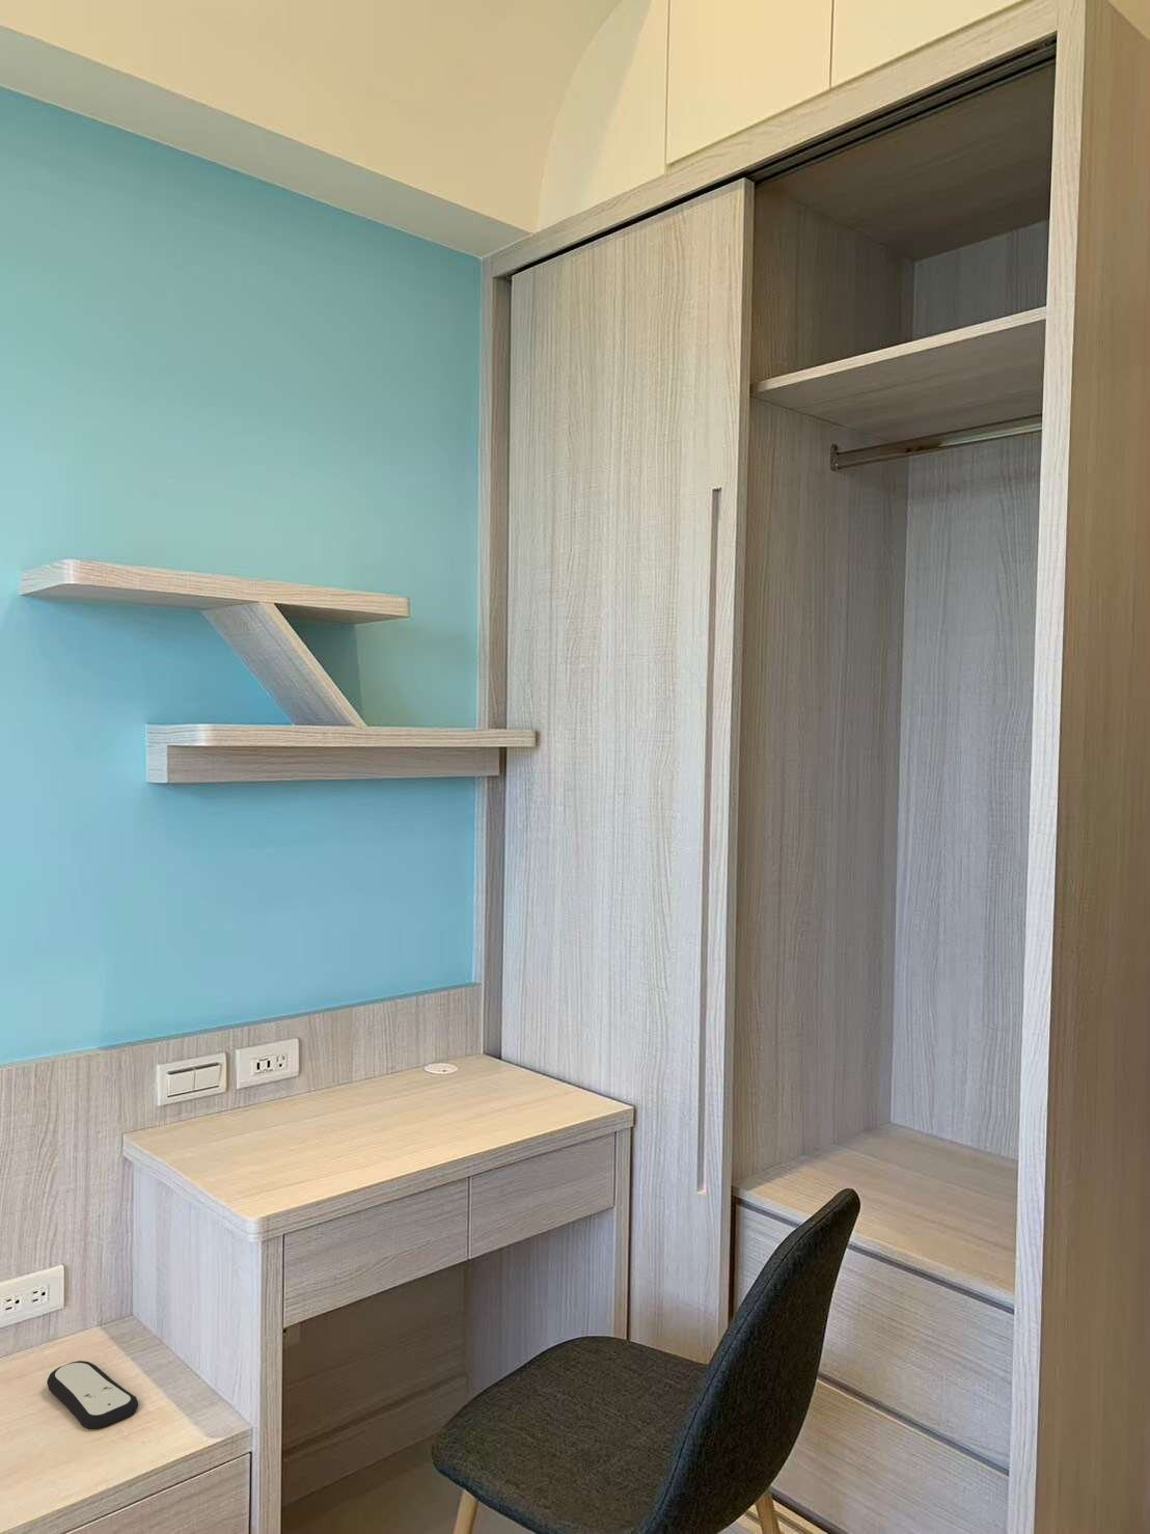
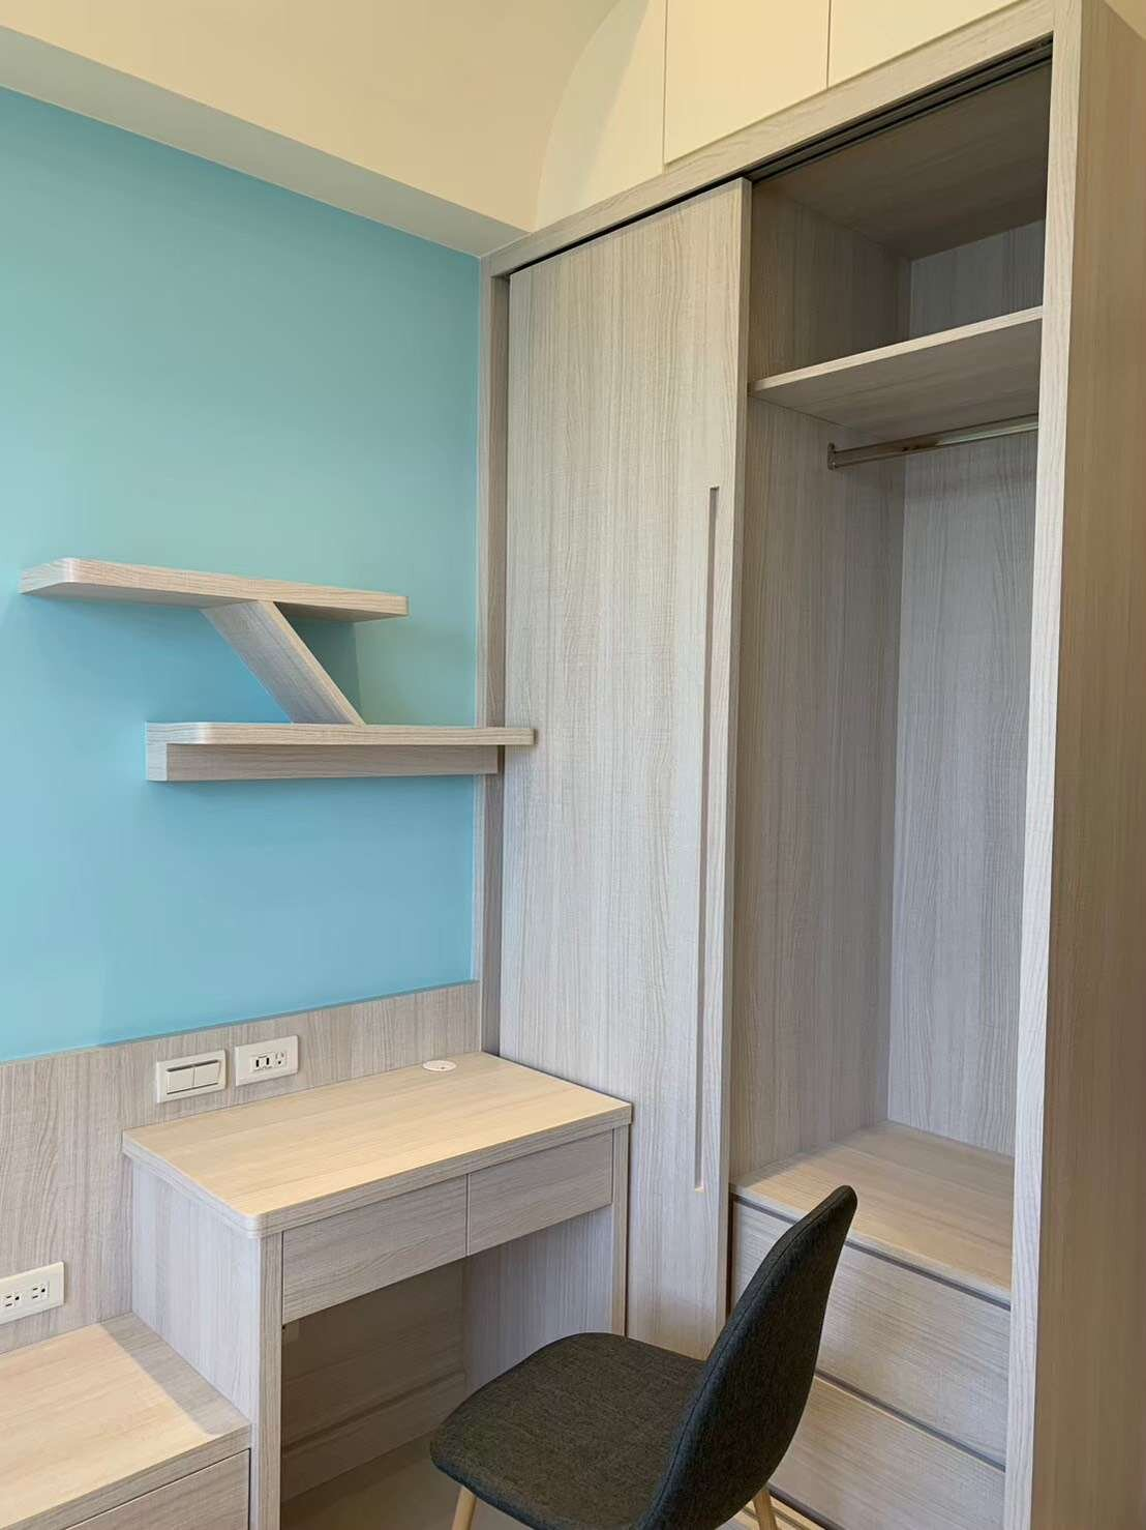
- remote control [46,1360,139,1430]
